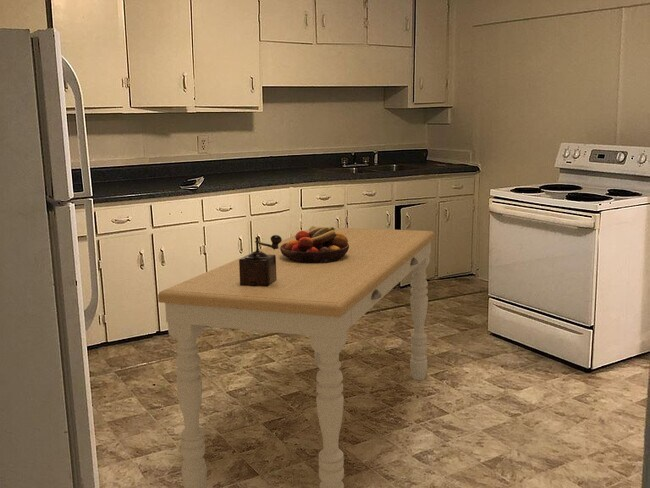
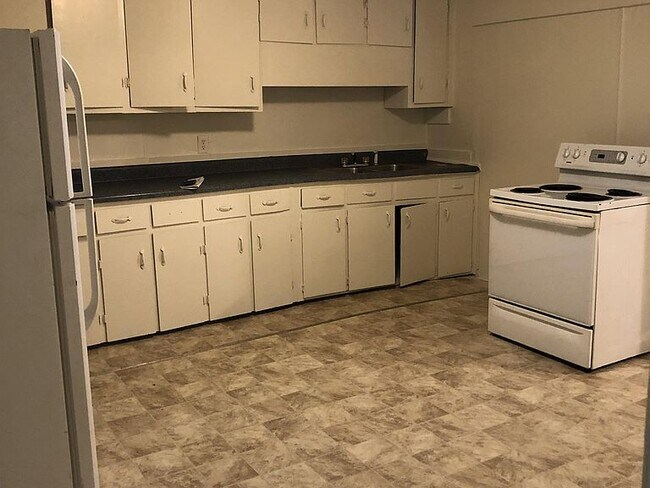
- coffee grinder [239,234,283,287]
- dining table [157,226,436,488]
- fruit bowl [280,225,349,263]
